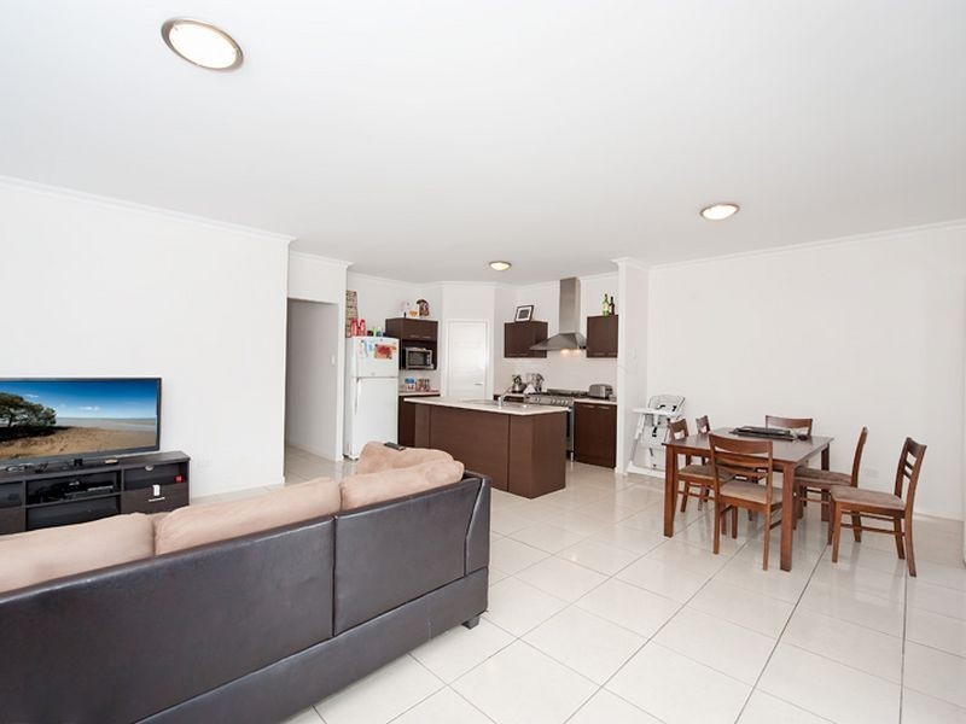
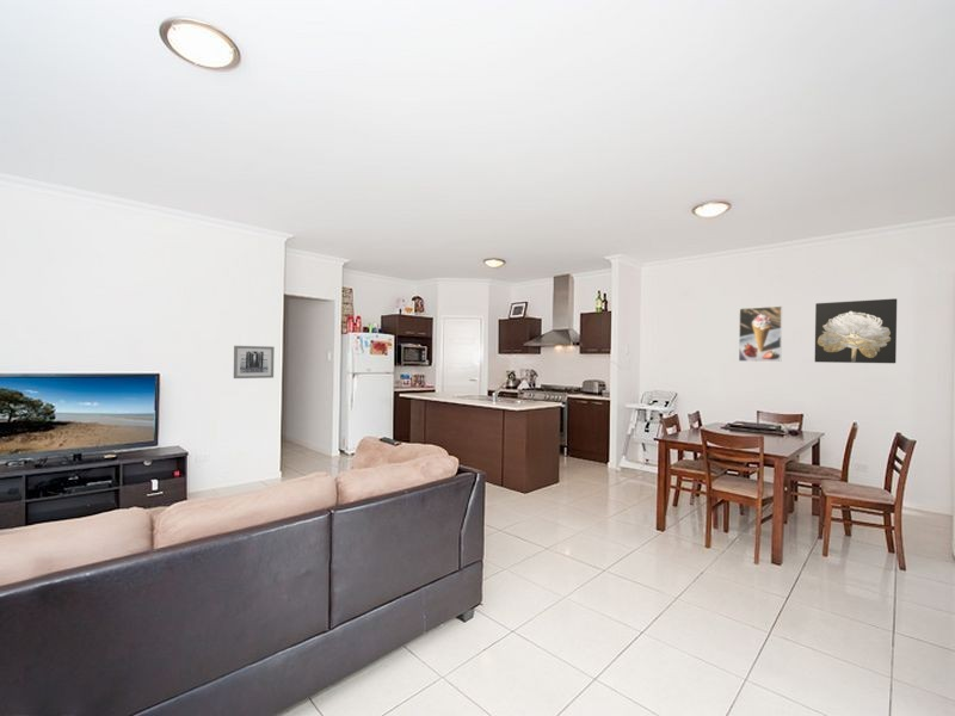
+ wall art [233,345,276,379]
+ wall art [814,297,898,364]
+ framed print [738,305,783,363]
